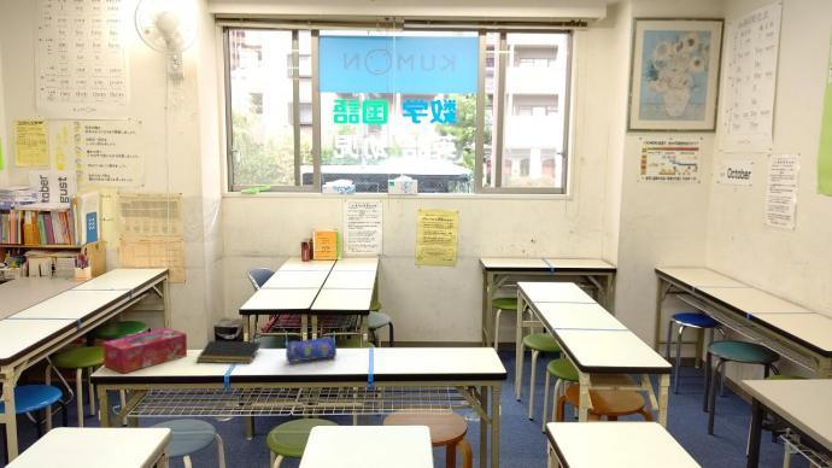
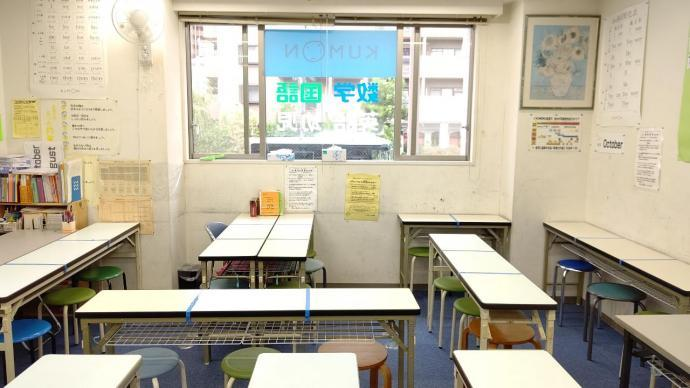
- tissue box [101,327,188,375]
- pencil case [285,335,338,363]
- notepad [195,340,262,364]
